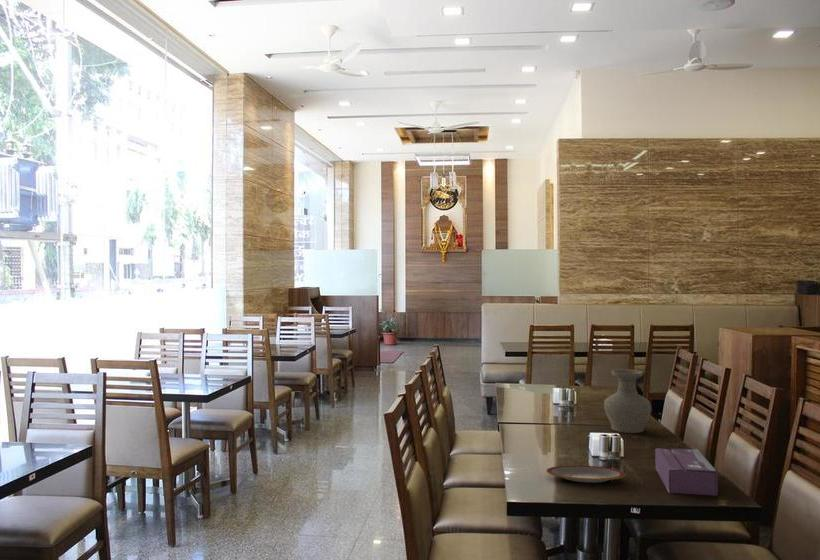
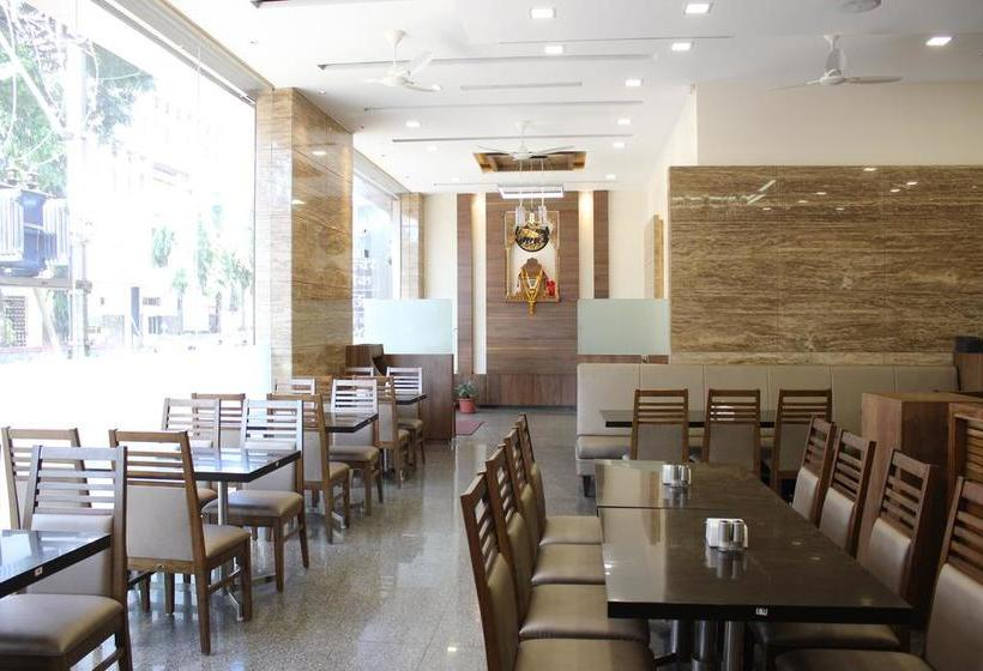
- tissue box [654,447,719,497]
- plate [545,464,626,483]
- vase [603,368,652,434]
